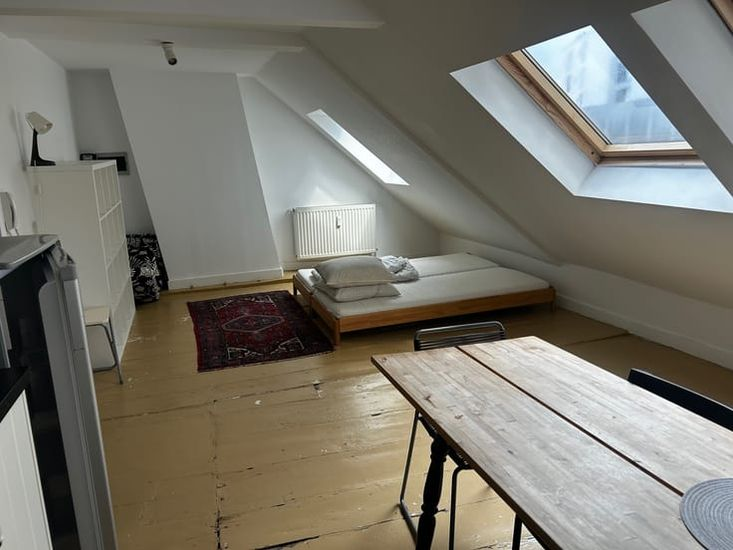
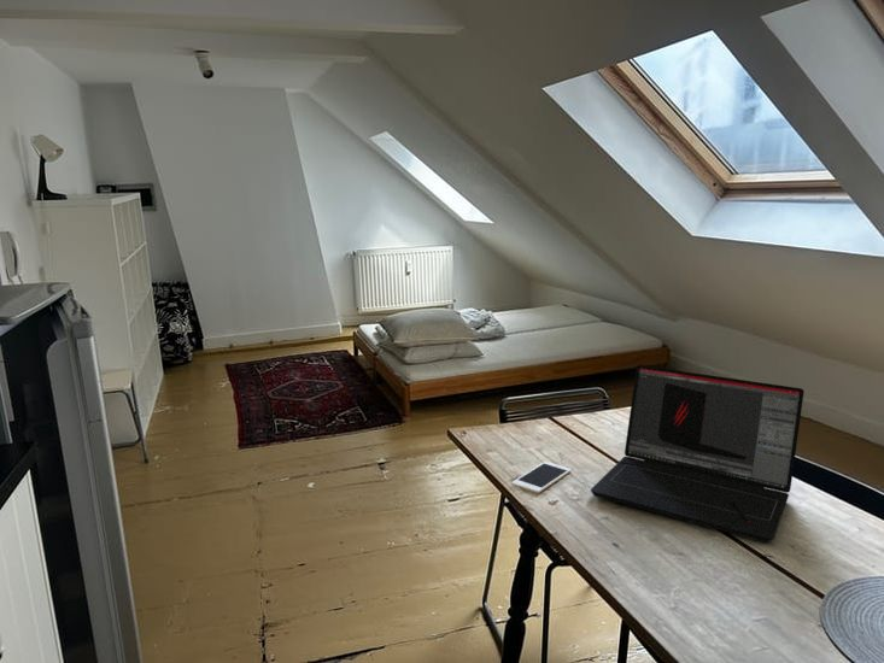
+ cell phone [510,460,573,494]
+ laptop [590,364,804,544]
